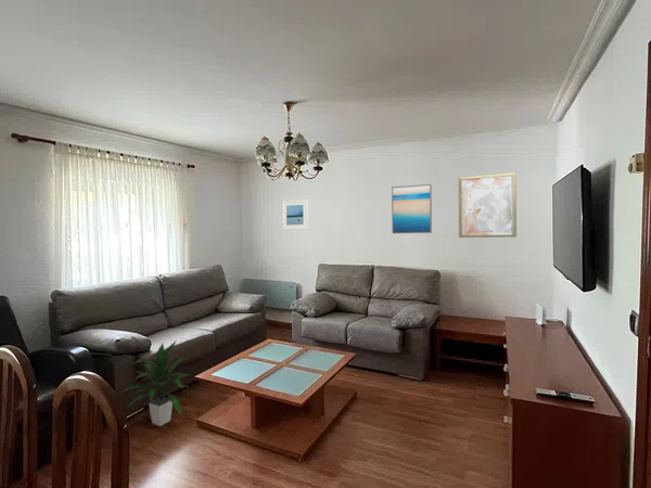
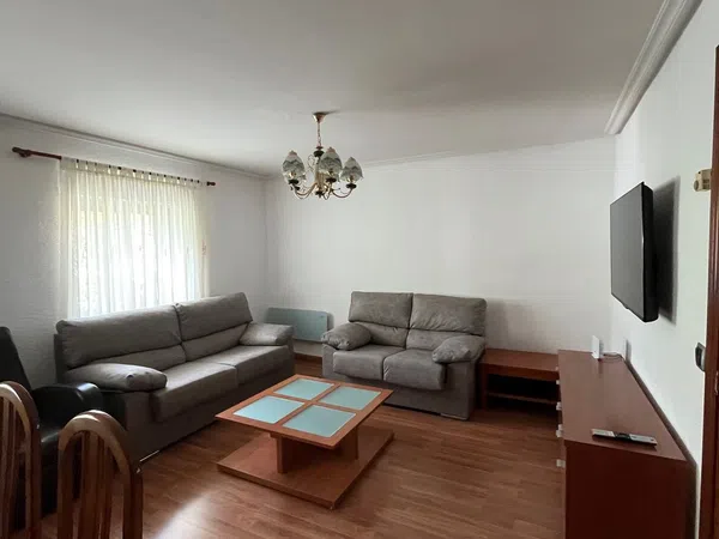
- wall art [458,171,518,239]
- indoor plant [119,341,191,427]
- wall art [391,183,433,234]
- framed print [281,198,309,231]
